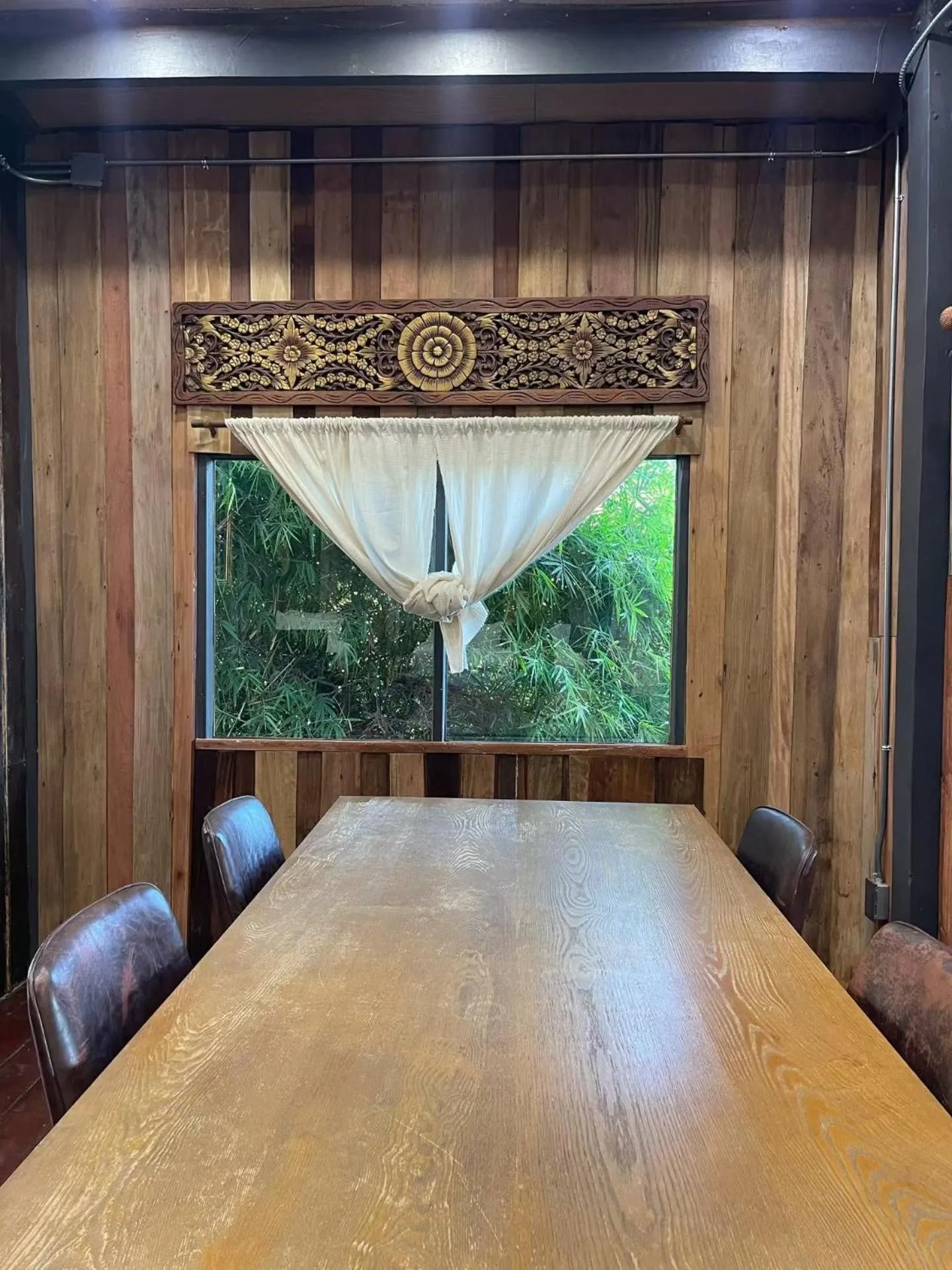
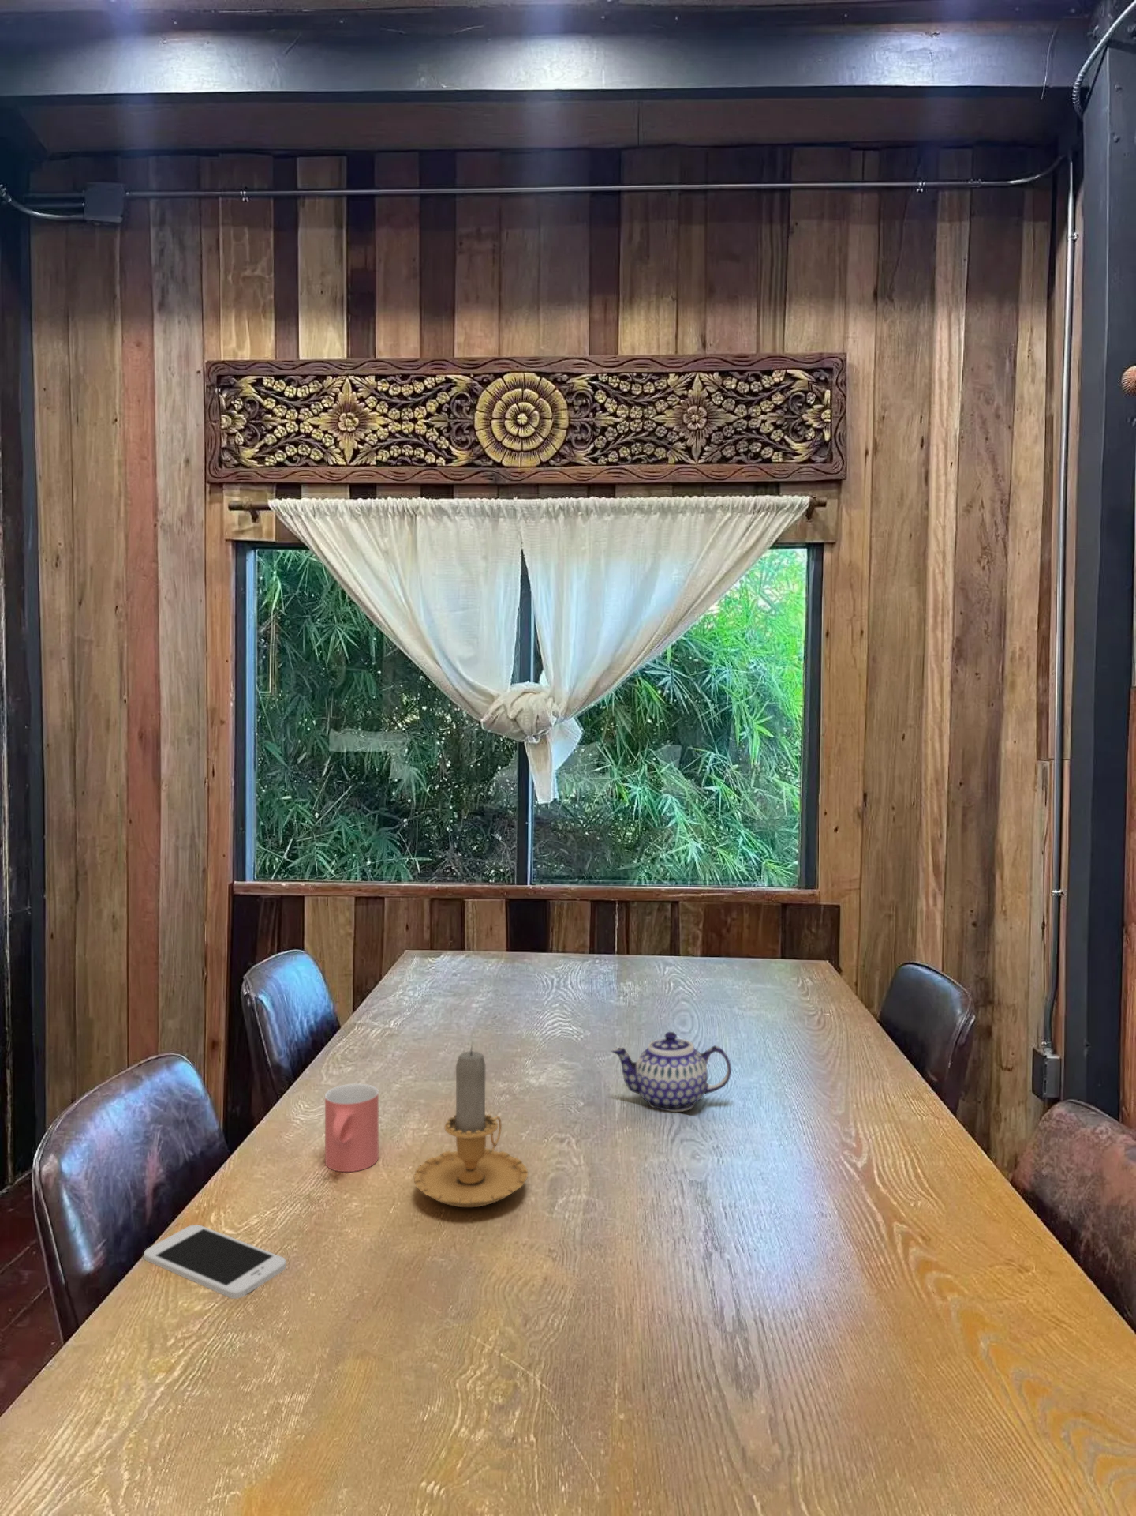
+ teapot [611,1031,733,1114]
+ candle [413,1046,529,1208]
+ cup [325,1083,379,1172]
+ smartphone [143,1224,288,1300]
